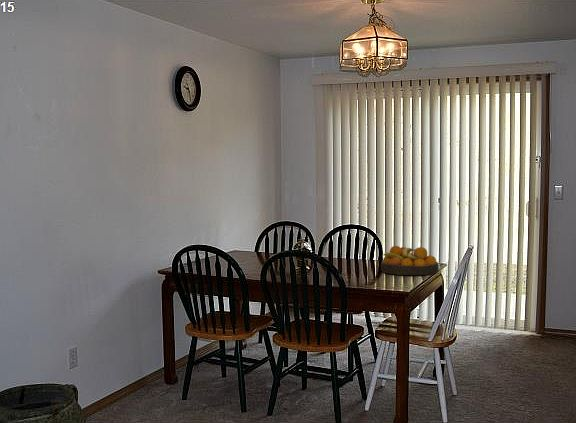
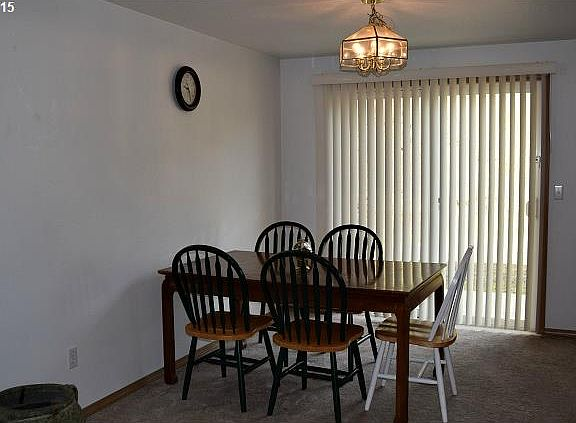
- fruit bowl [380,245,440,276]
